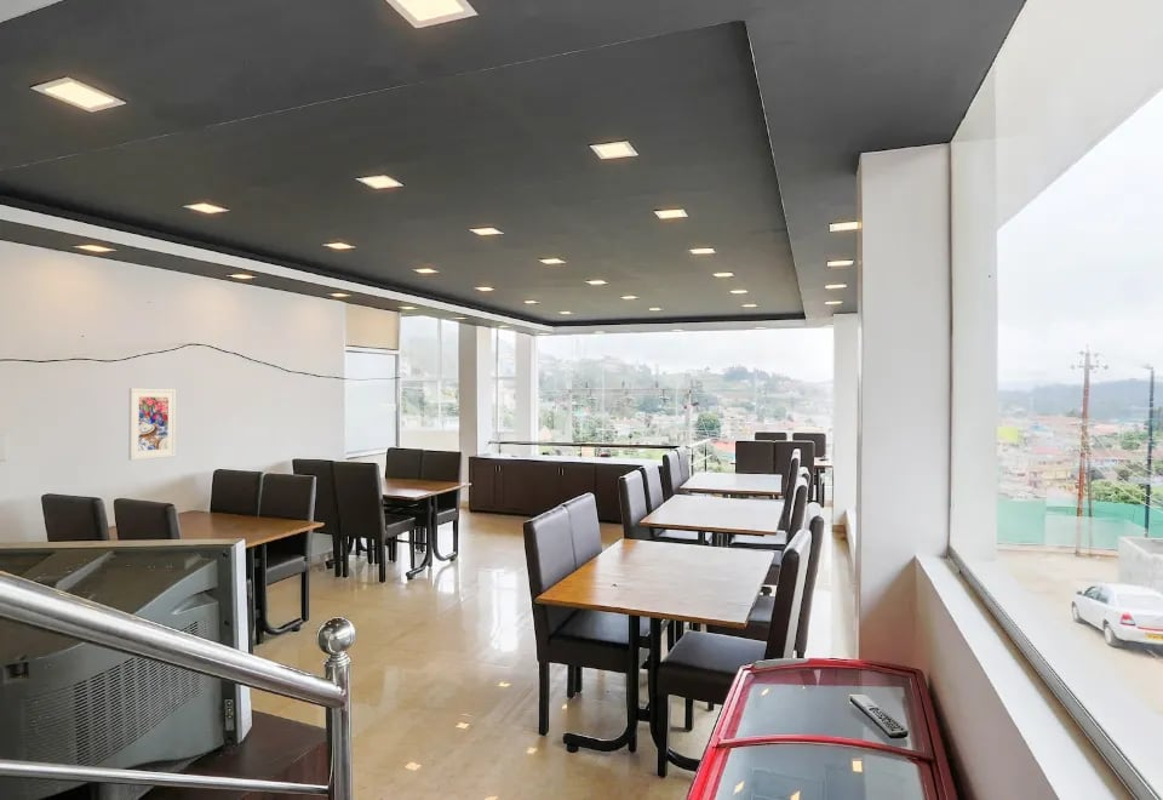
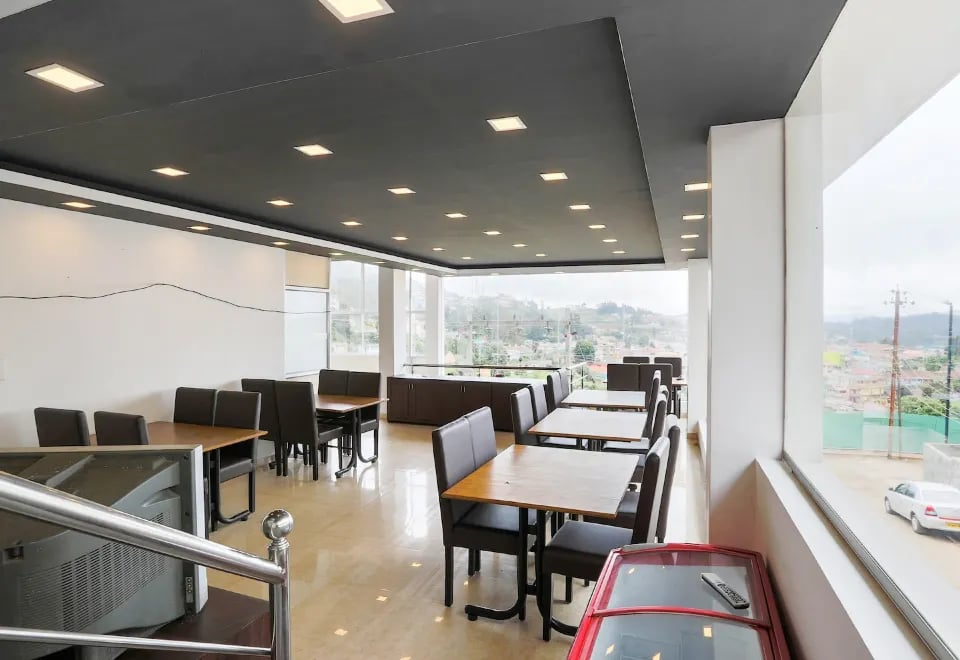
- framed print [127,387,177,462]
